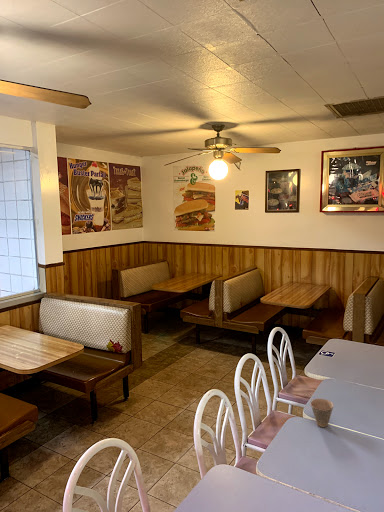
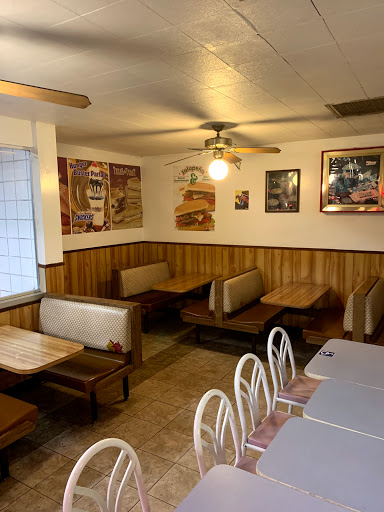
- cup [310,398,334,428]
